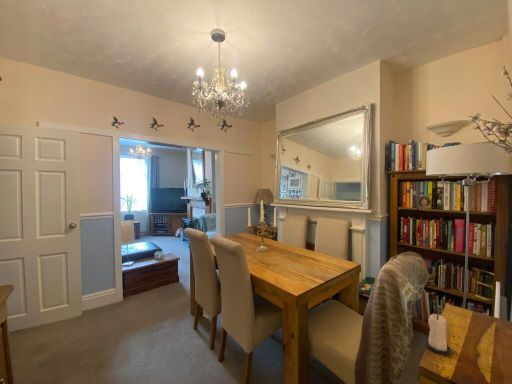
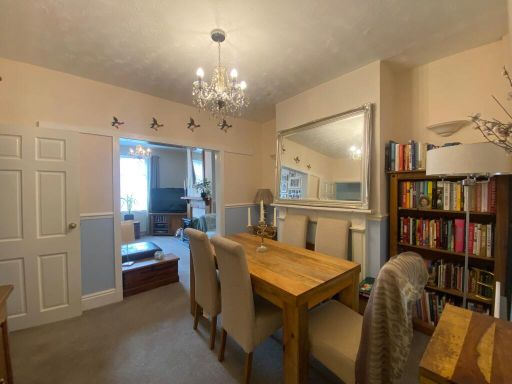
- candle [424,313,452,356]
